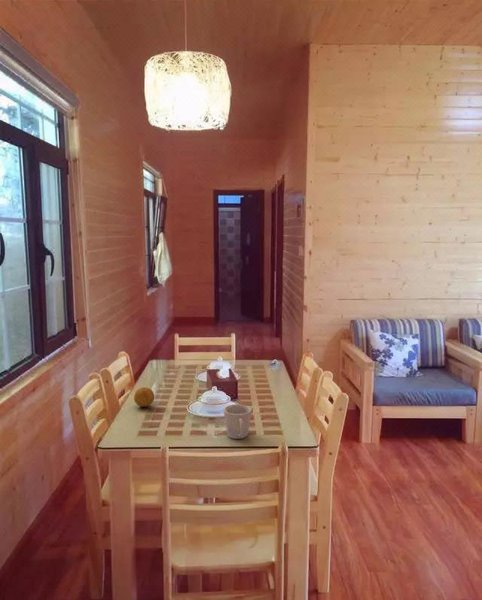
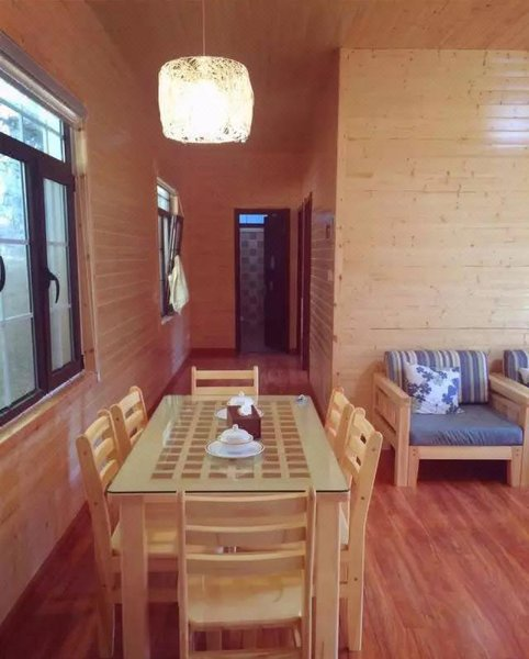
- mug [223,403,253,440]
- fruit [133,386,155,408]
